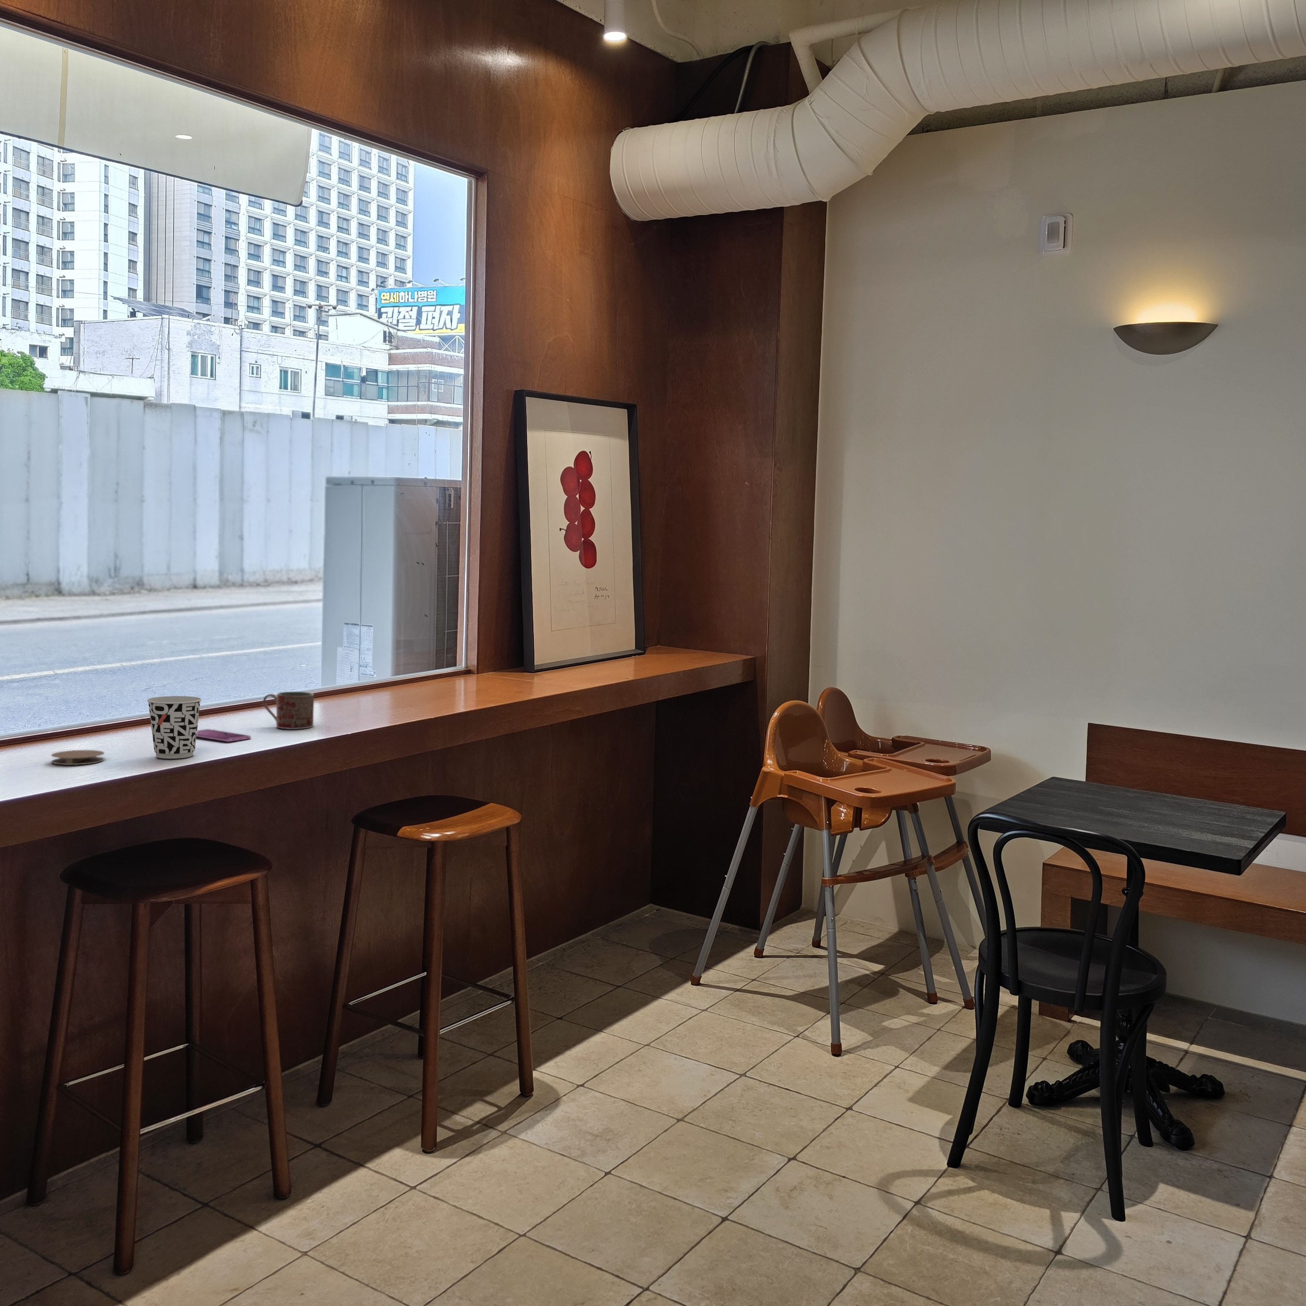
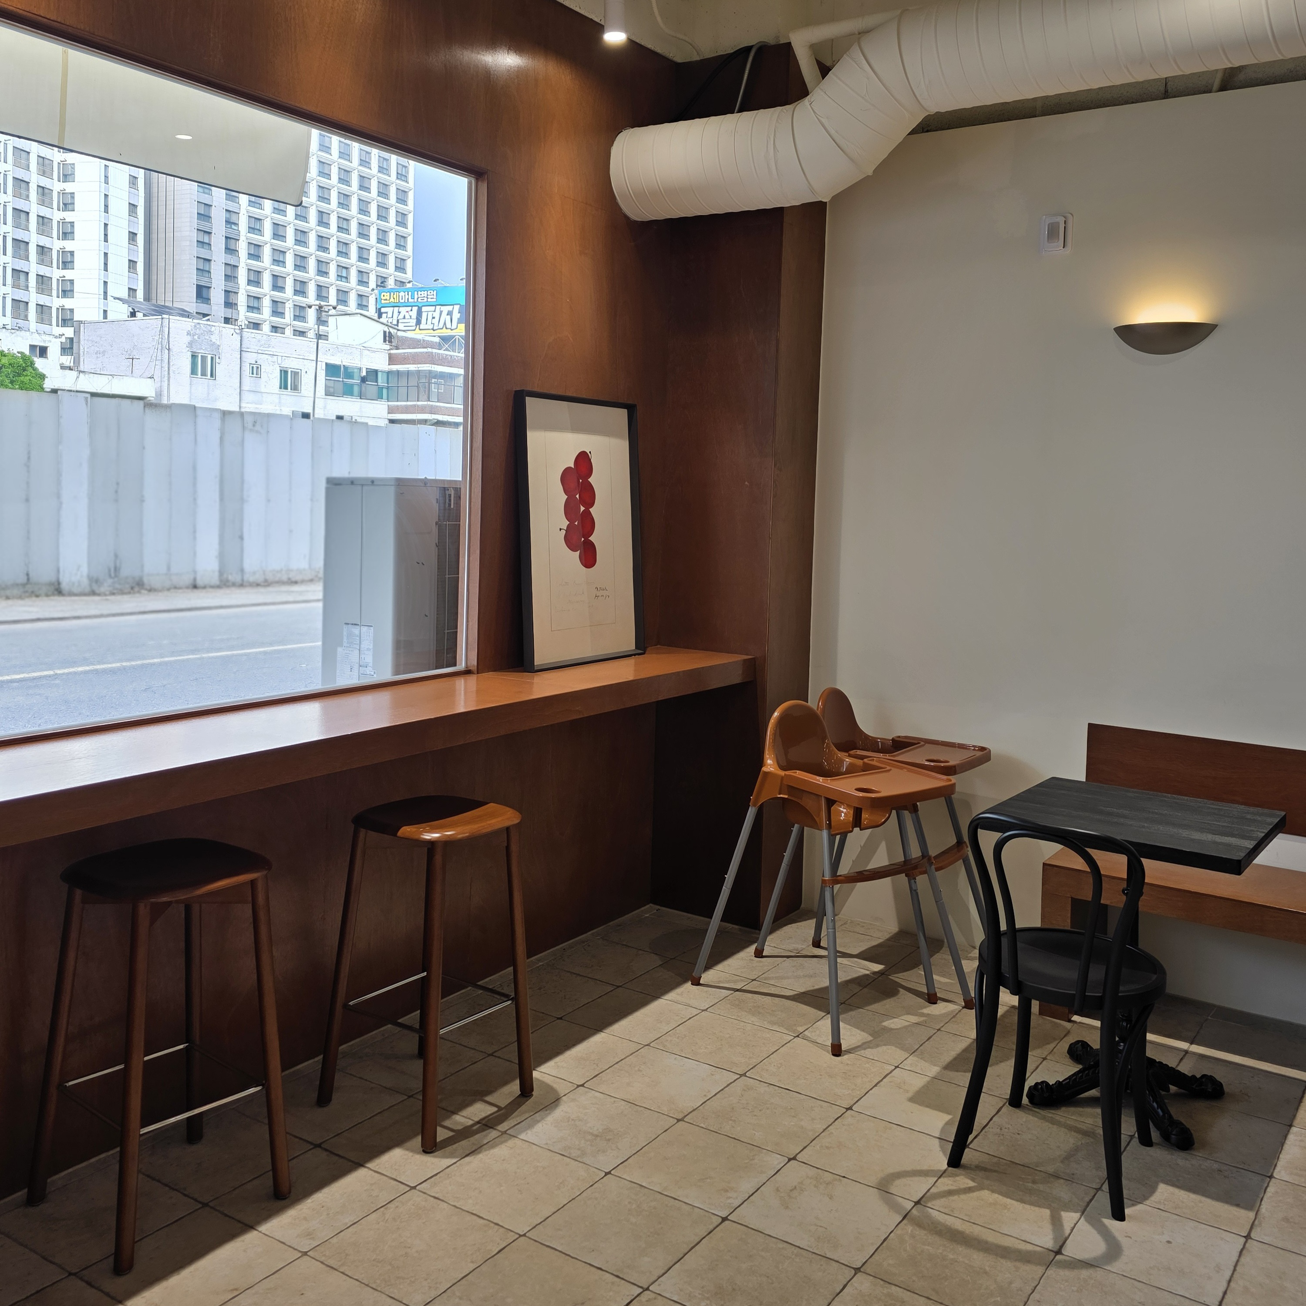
- mug [262,691,315,730]
- cup [147,696,202,759]
- coaster [50,750,105,765]
- smartphone [196,728,251,743]
